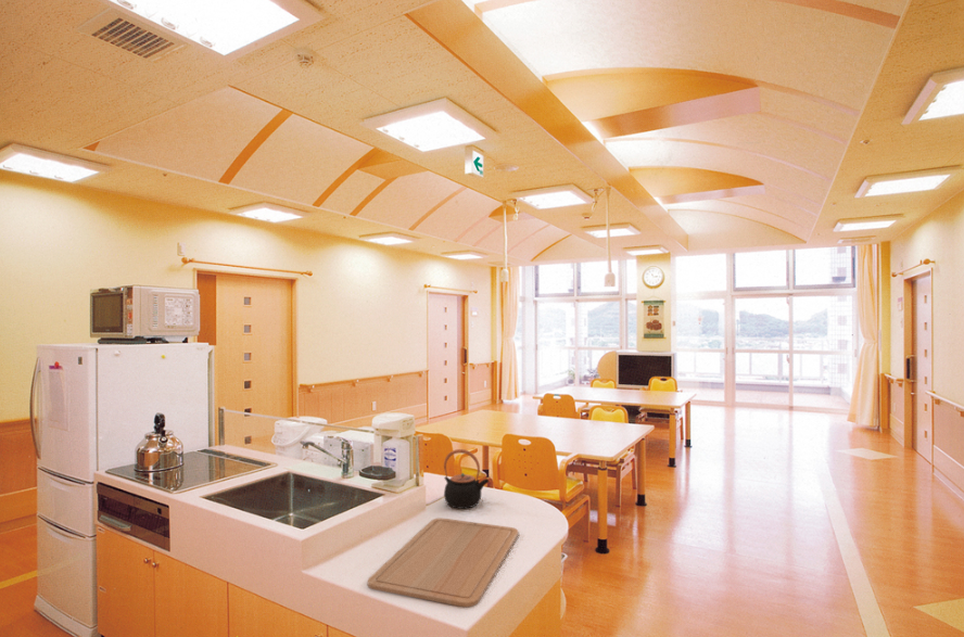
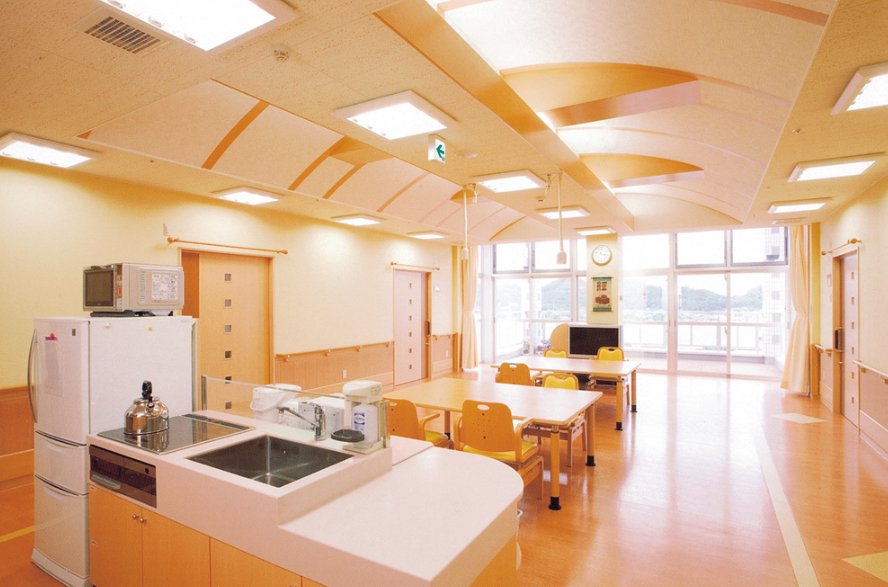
- chopping board [367,517,520,609]
- teapot [443,448,490,510]
